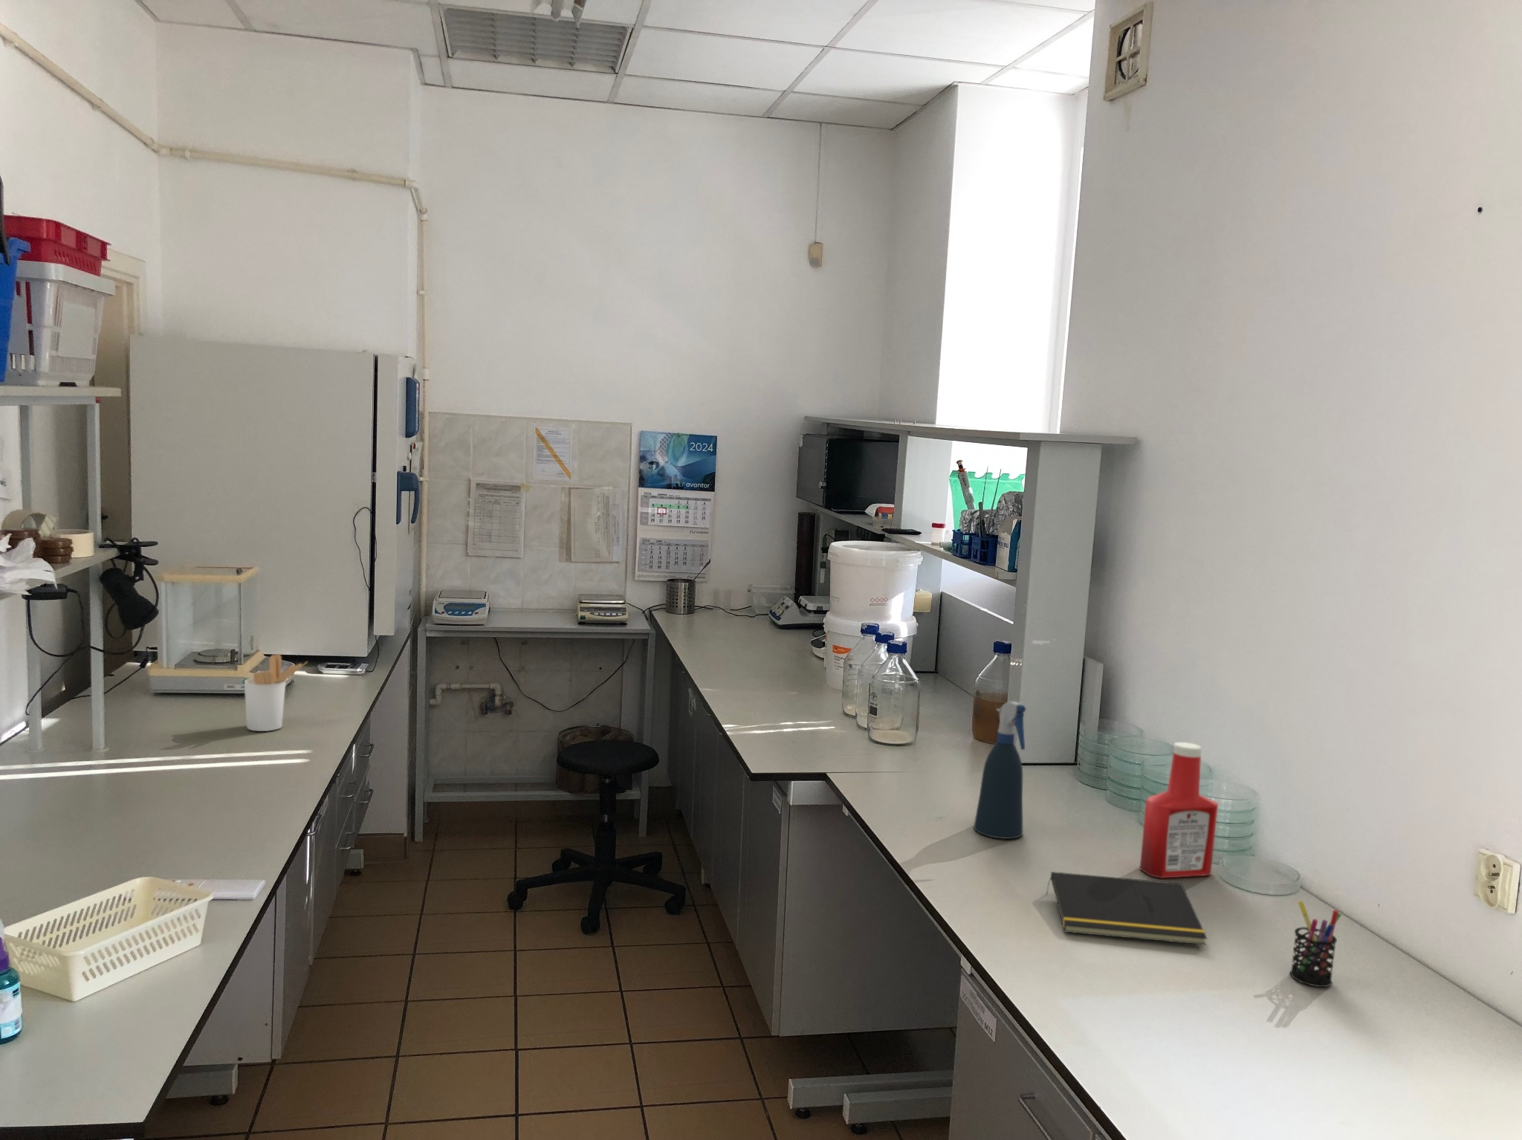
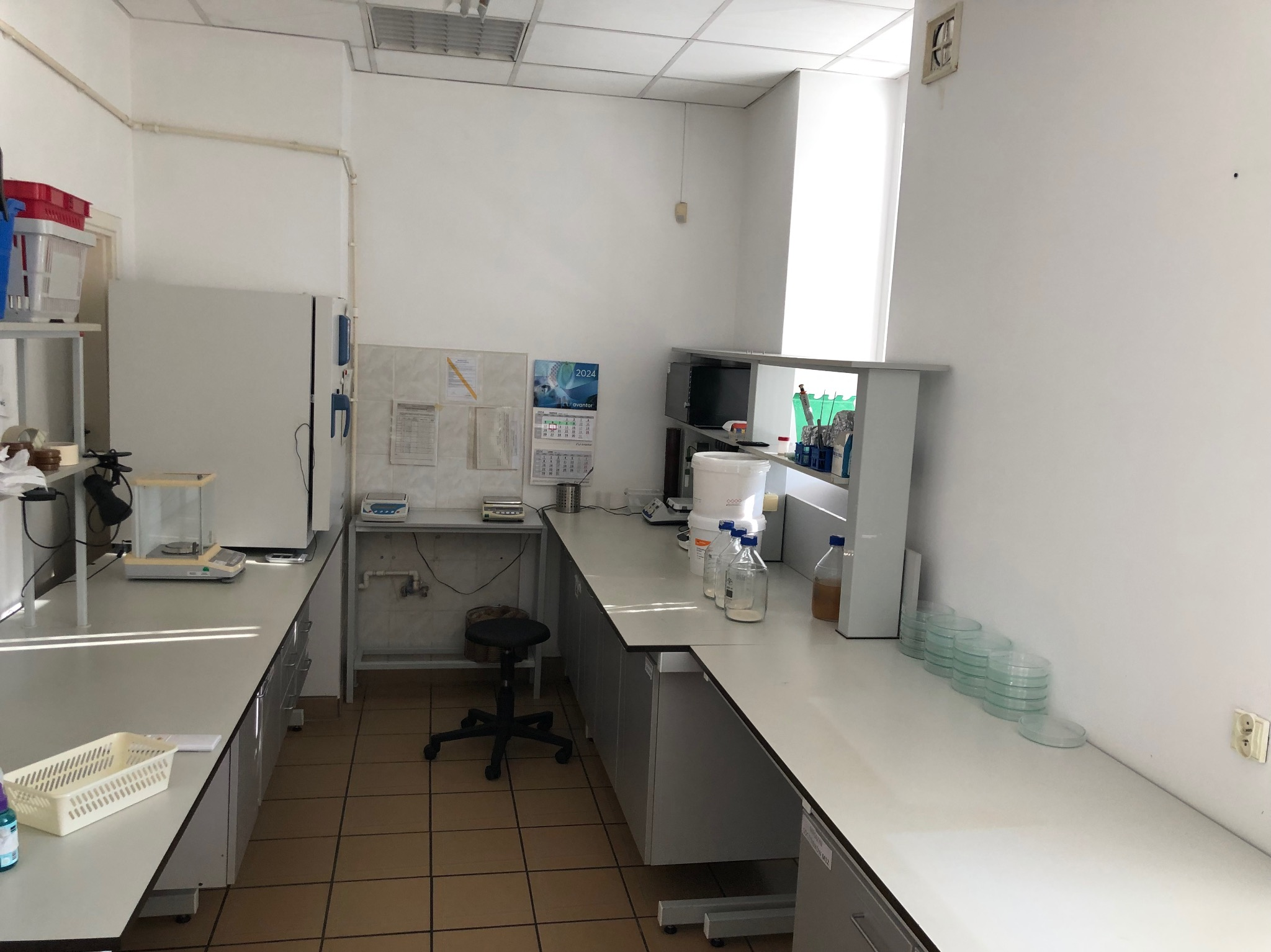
- spray bottle [972,701,1026,839]
- notepad [1045,871,1207,946]
- soap bottle [1139,741,1219,879]
- utensil holder [244,654,309,732]
- pen holder [1290,901,1342,988]
